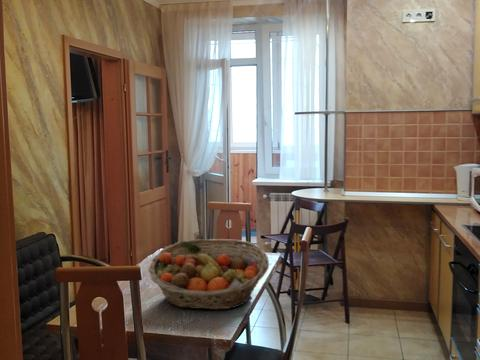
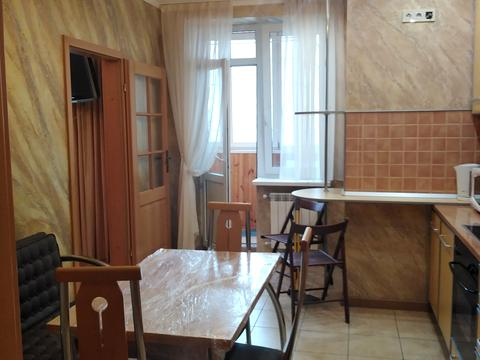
- fruit basket [148,238,270,311]
